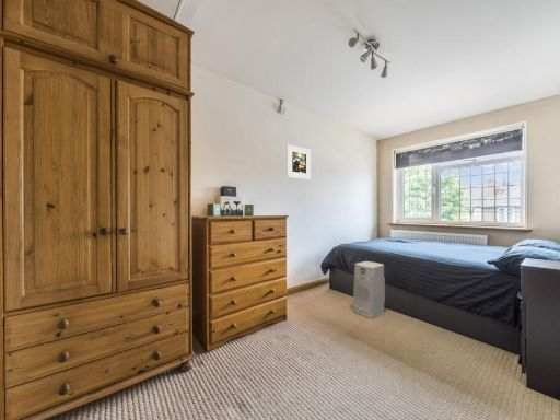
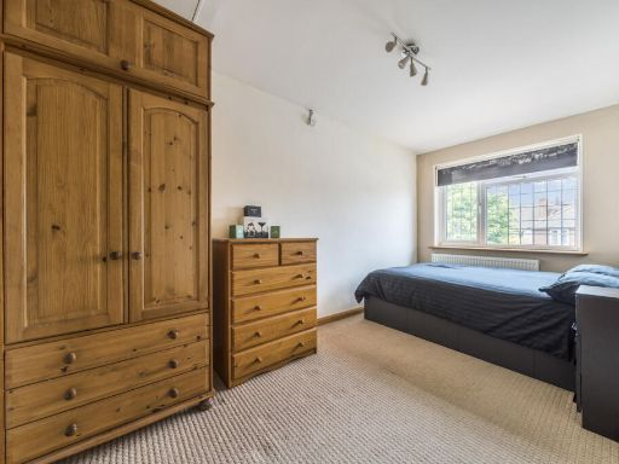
- air purifier [352,260,386,319]
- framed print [287,143,312,180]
